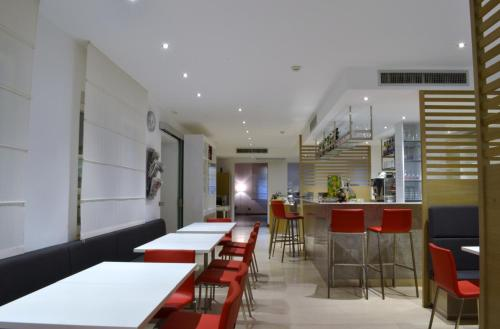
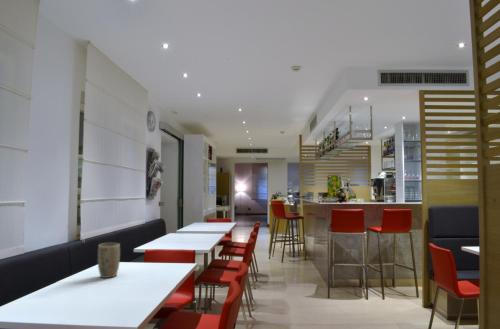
+ plant pot [97,242,121,279]
